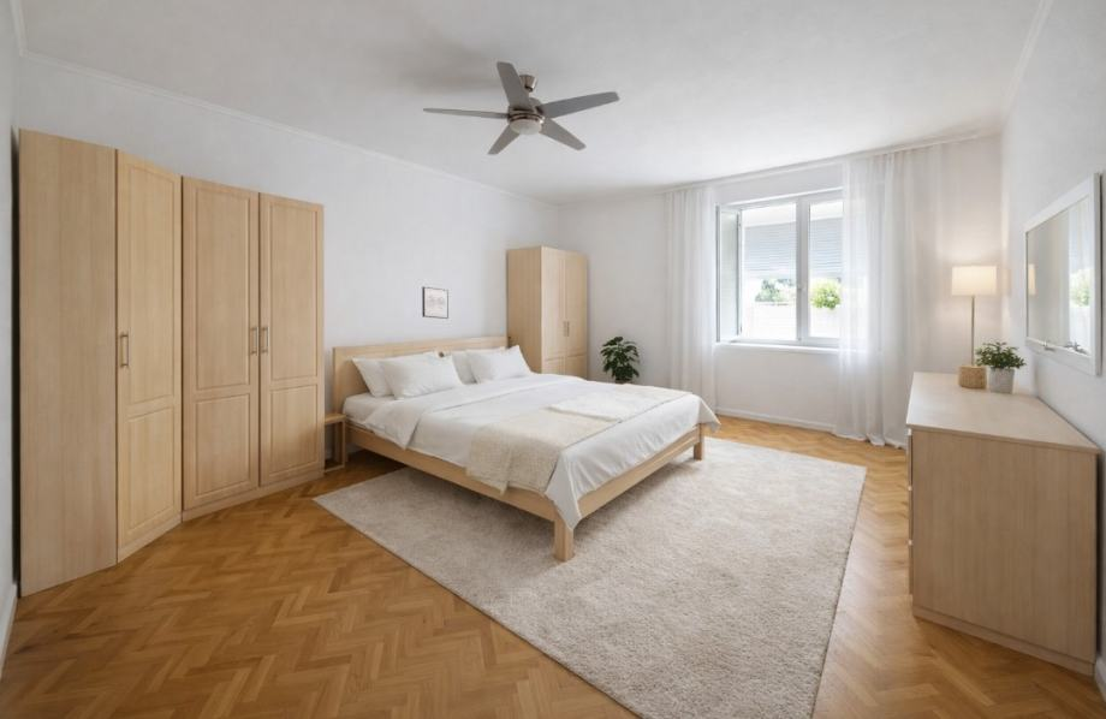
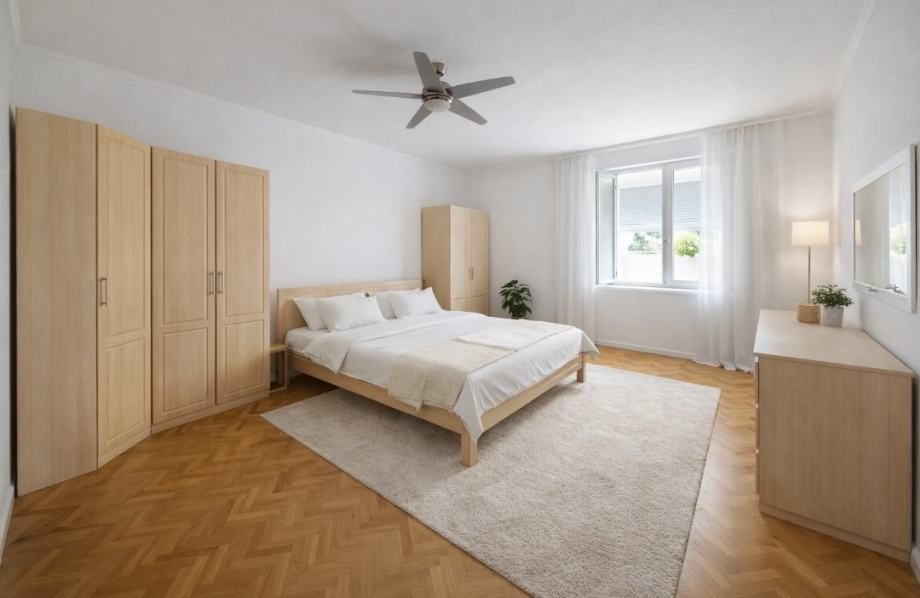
- wall art [421,286,450,320]
